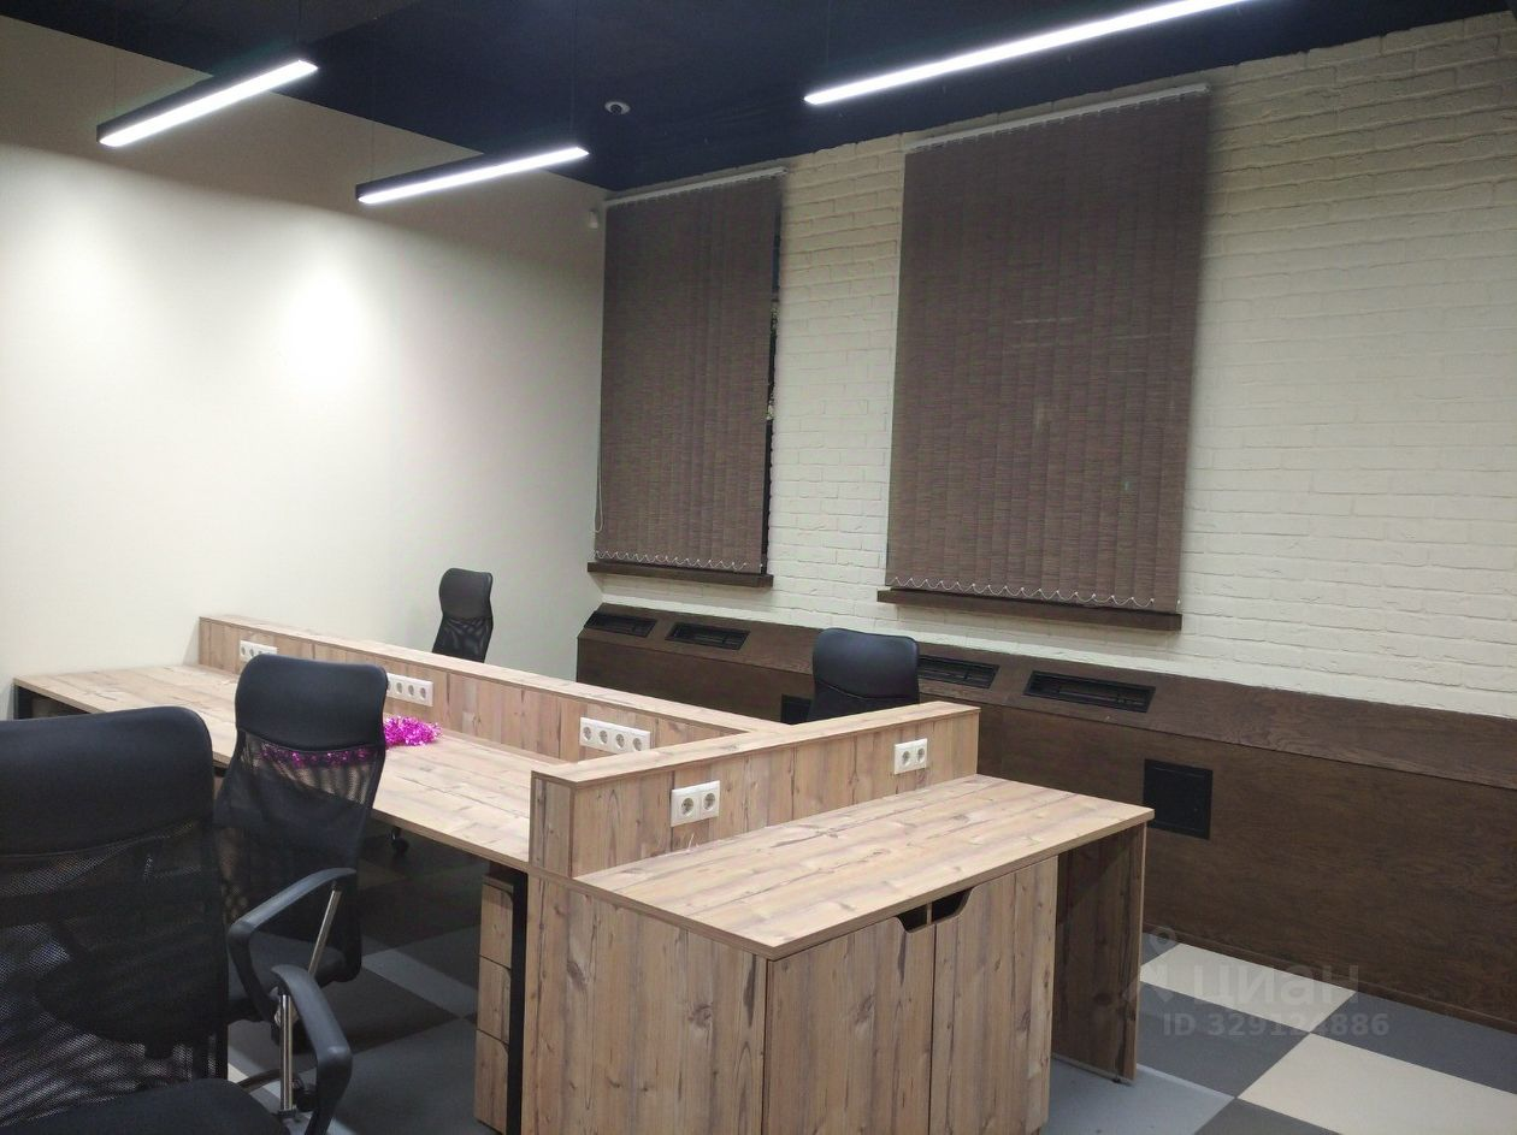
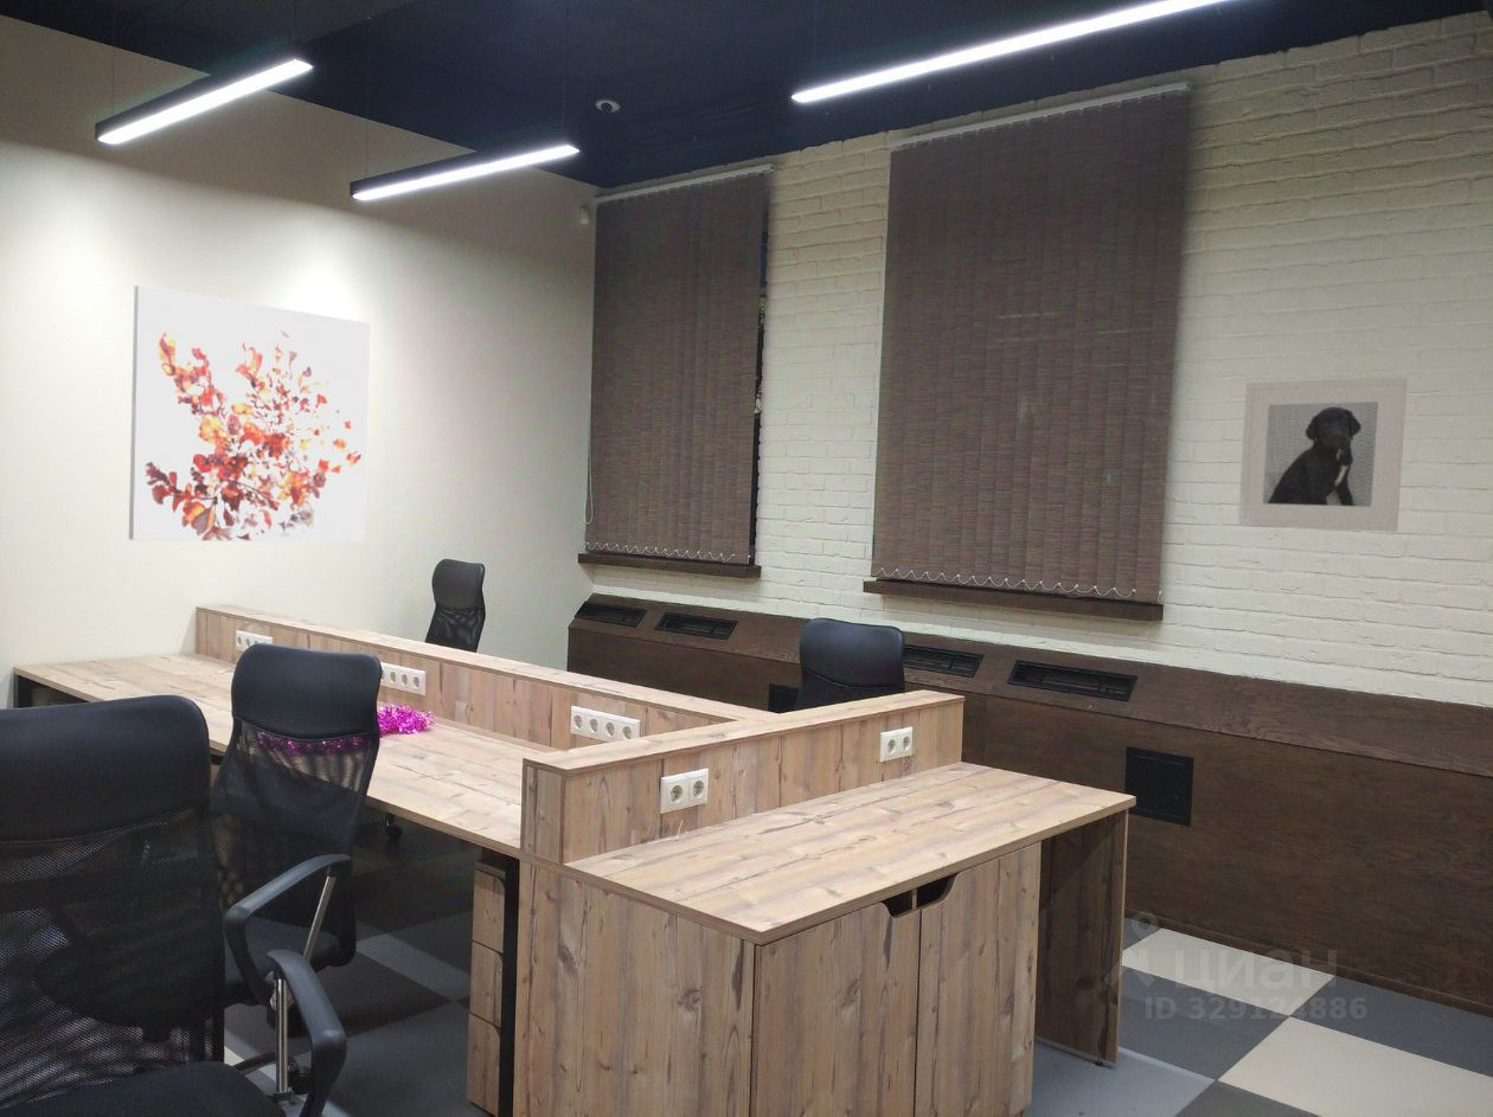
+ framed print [1237,375,1409,533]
+ wall art [128,284,372,544]
